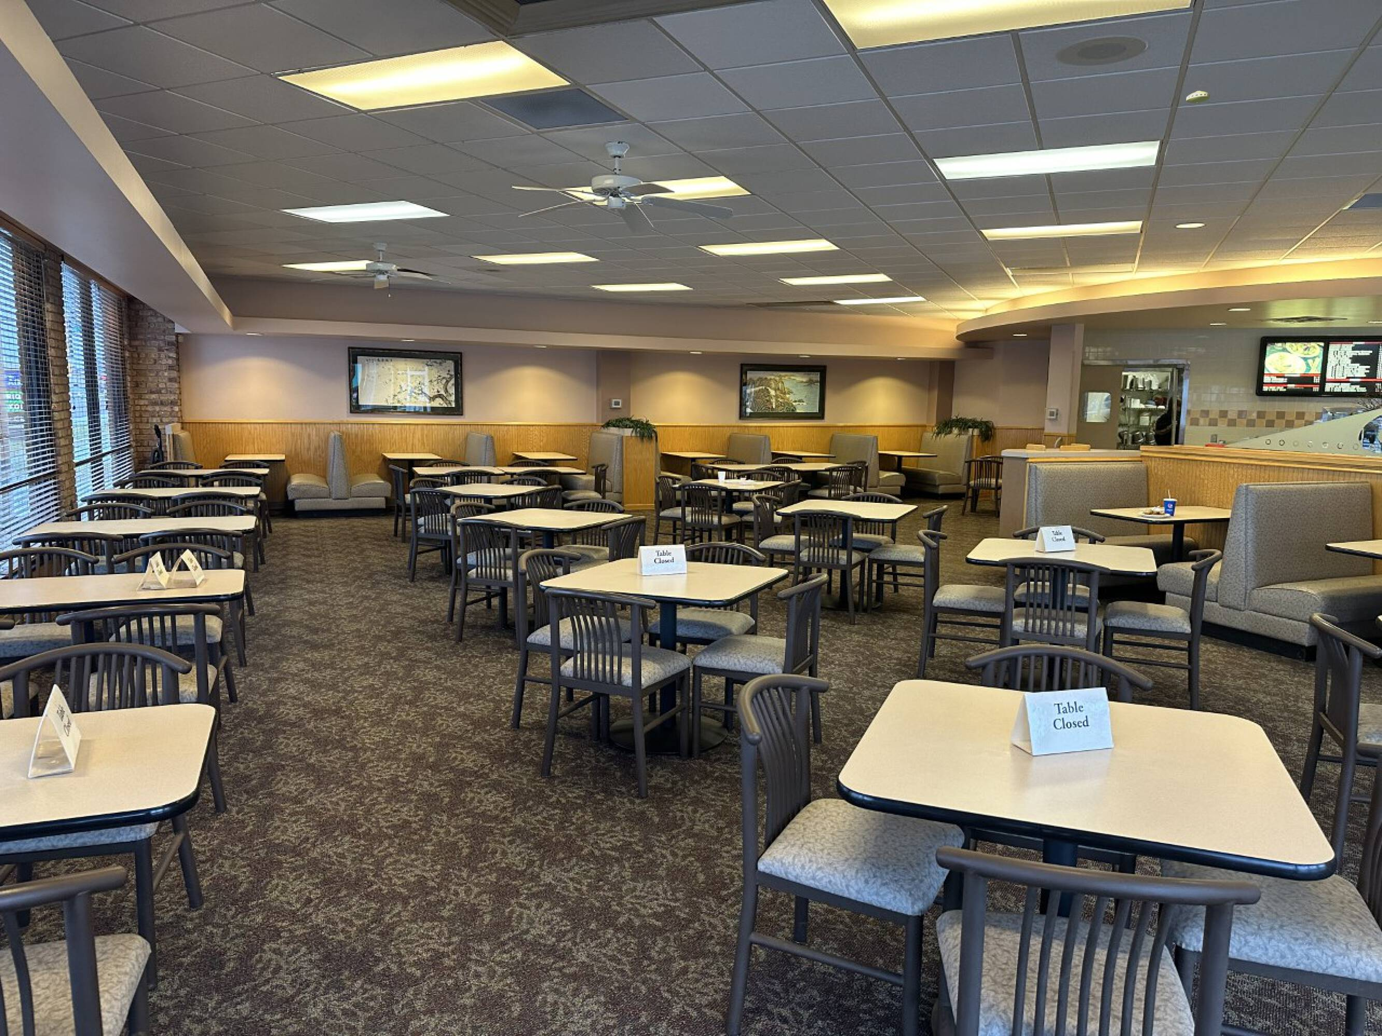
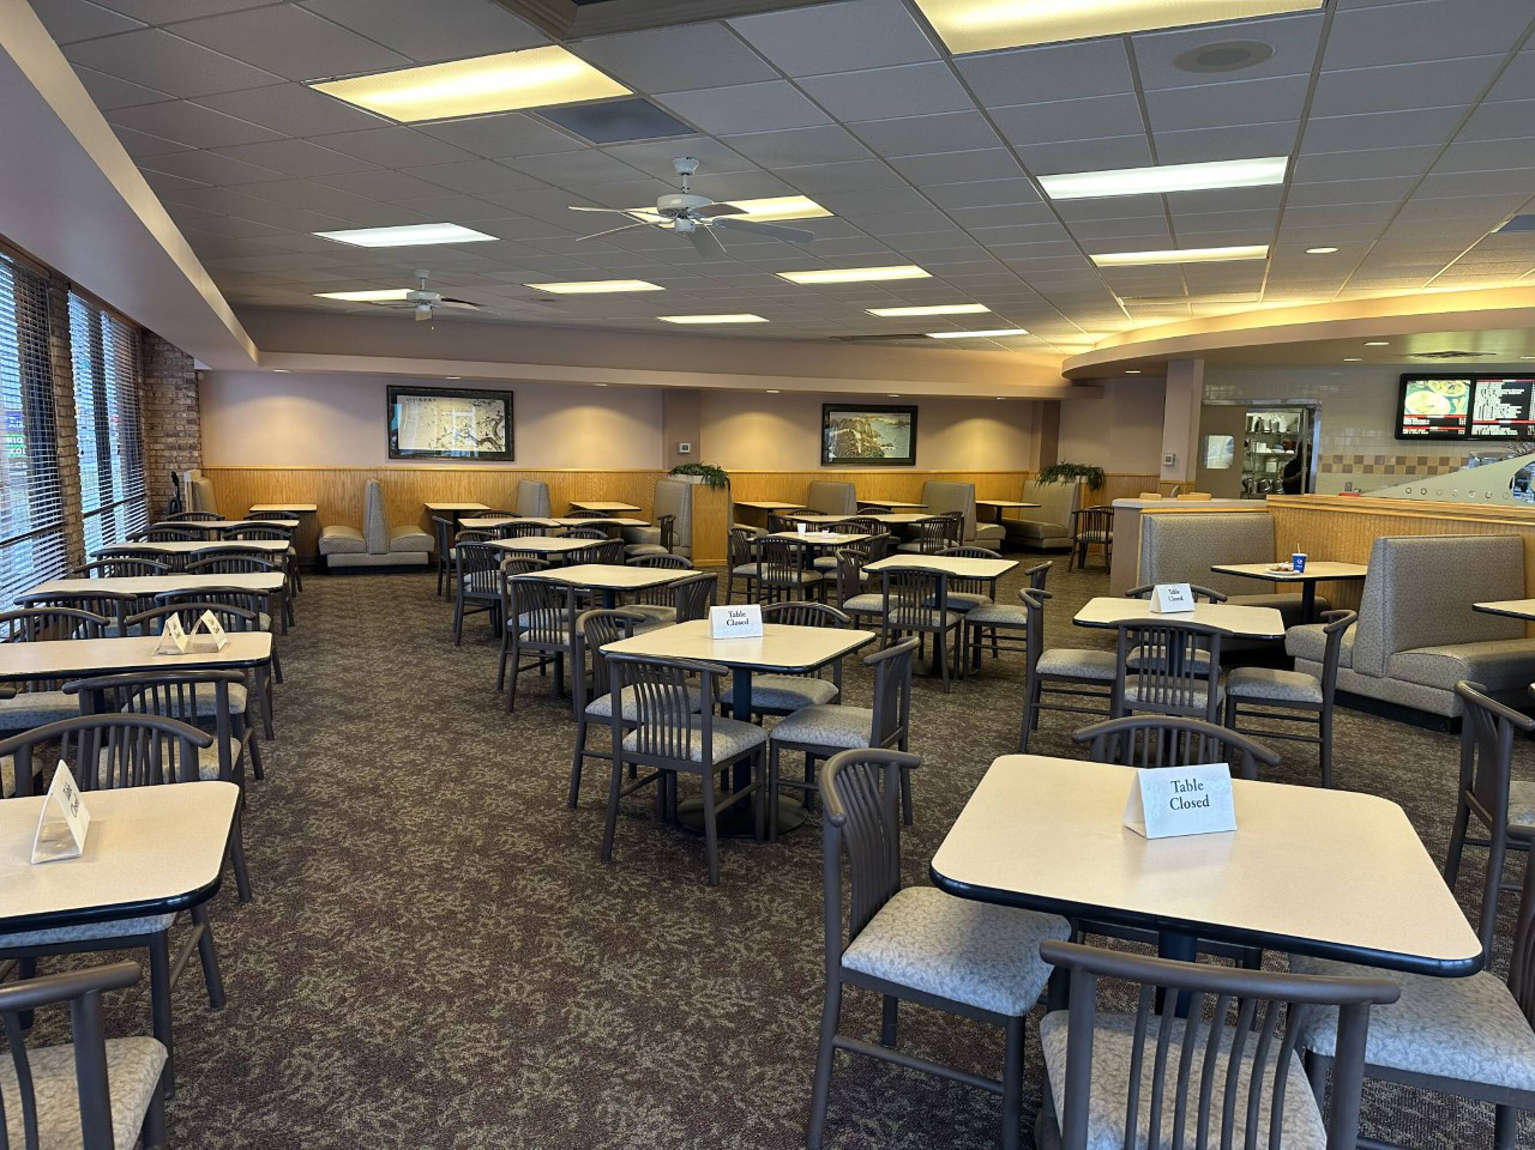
- smoke detector [1186,90,1210,103]
